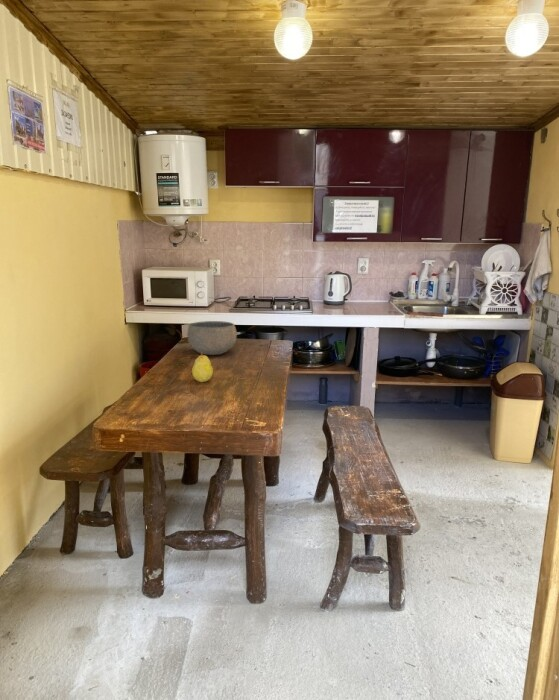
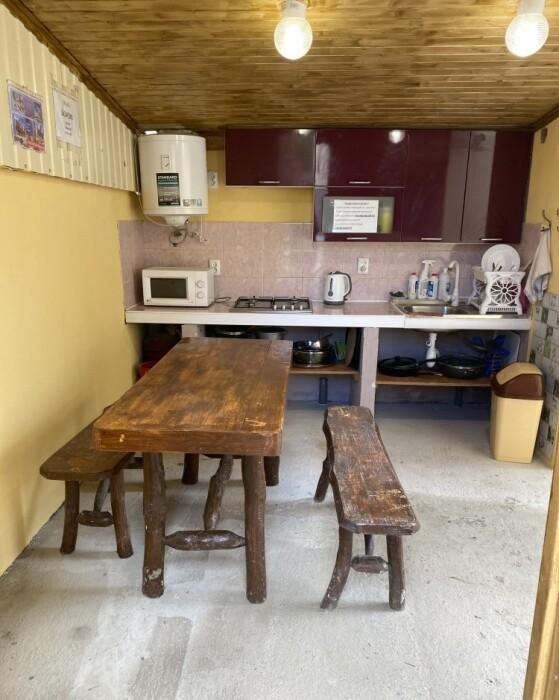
- fruit [191,352,214,383]
- bowl [186,320,238,356]
